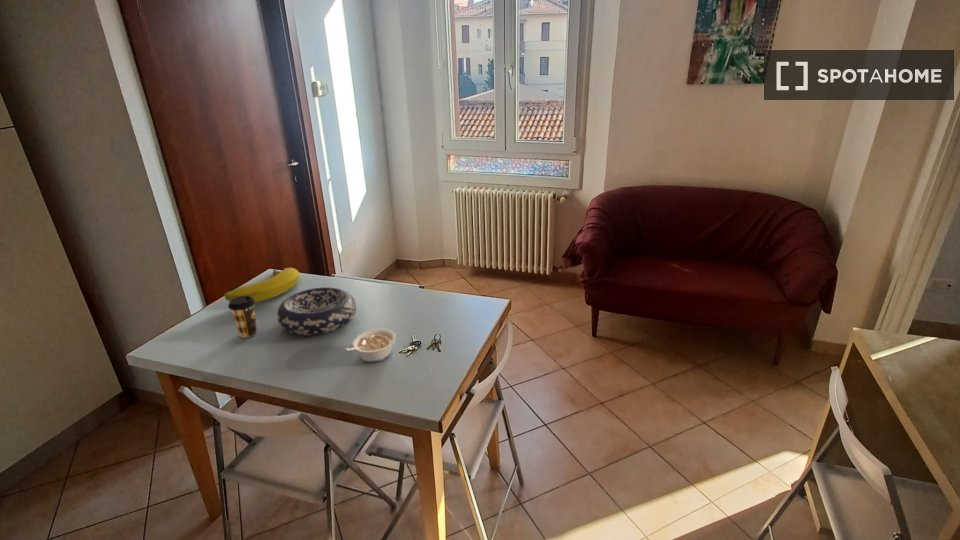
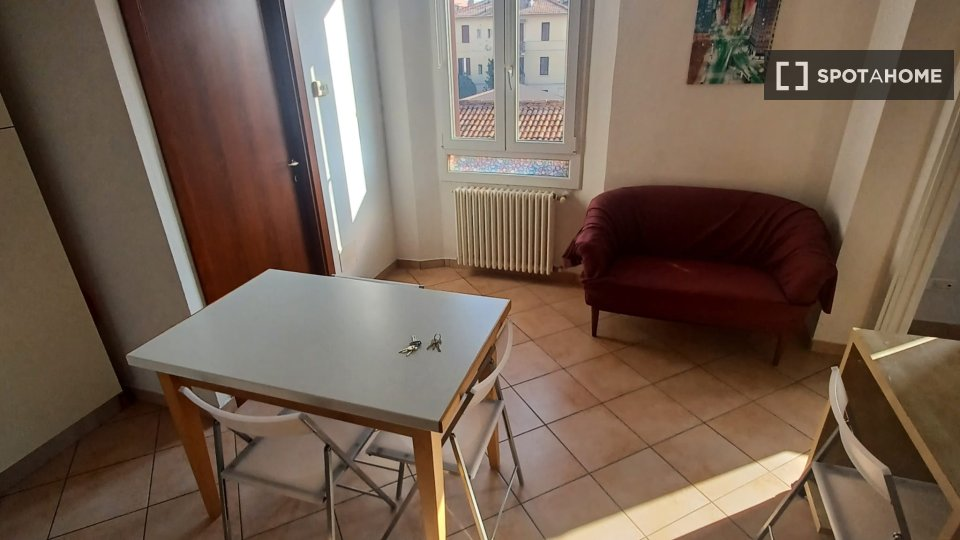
- legume [344,328,397,363]
- decorative bowl [276,286,357,337]
- banana [224,267,301,303]
- coffee cup [227,296,258,338]
